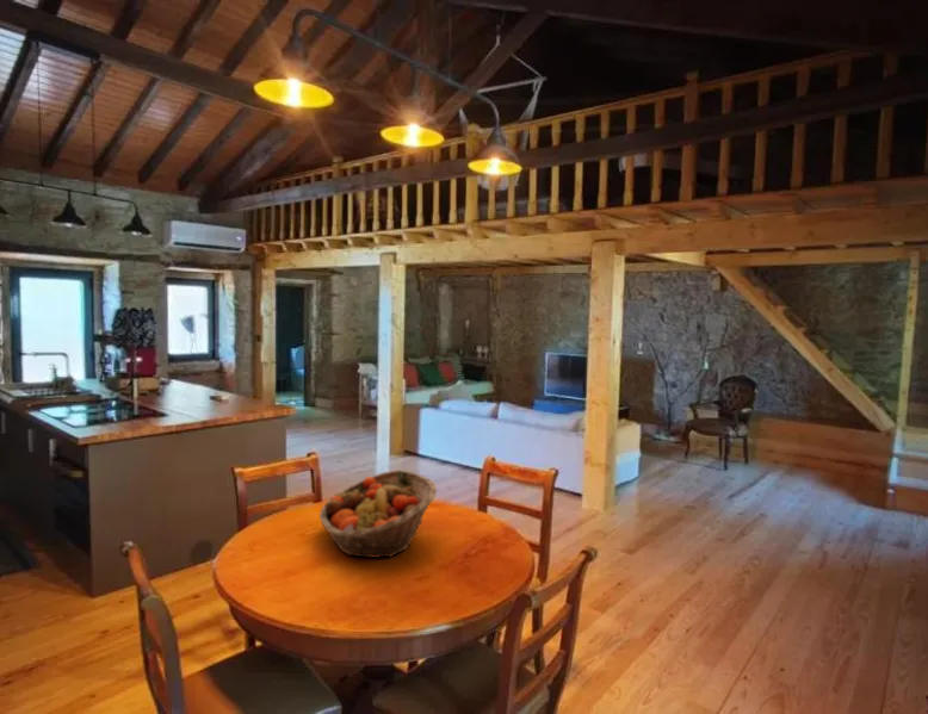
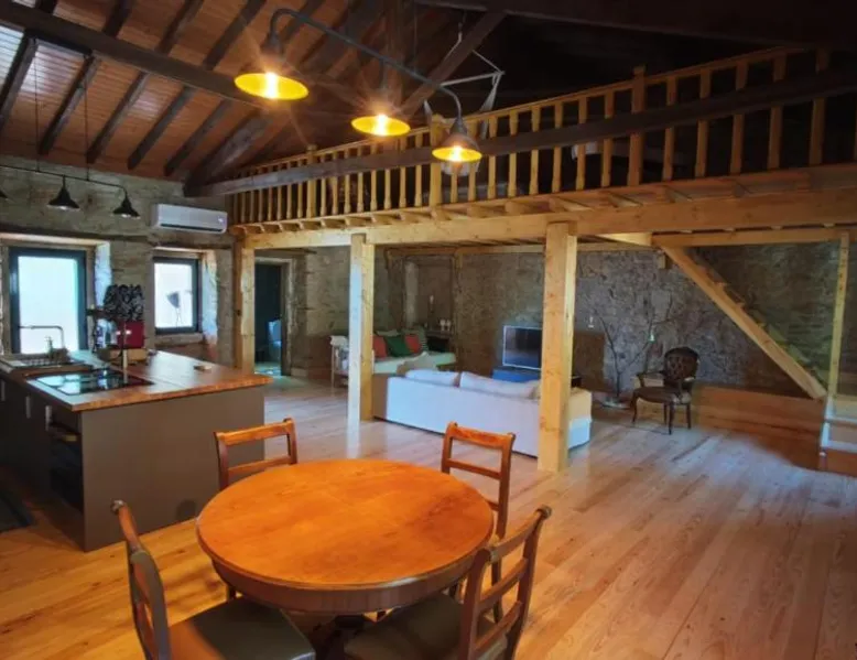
- fruit basket [318,470,438,559]
